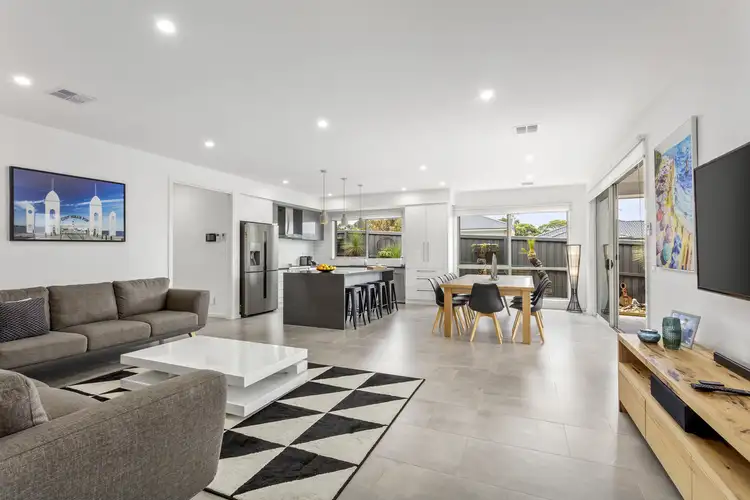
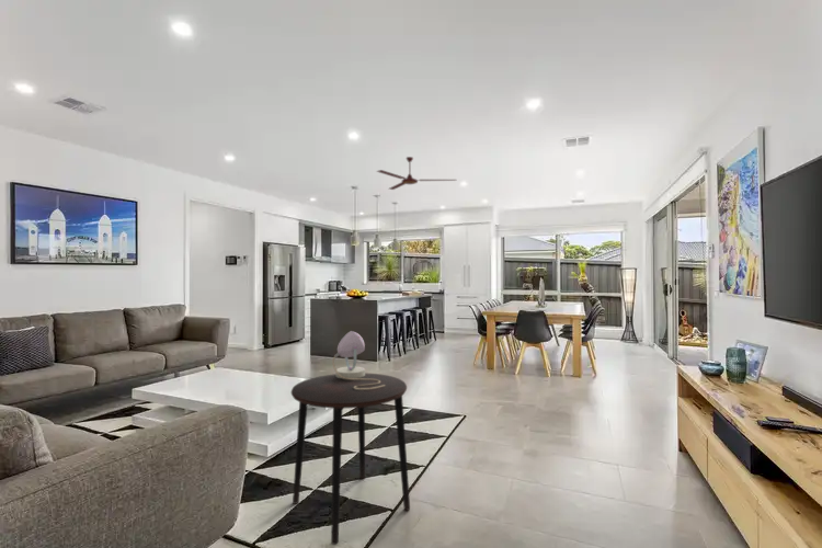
+ ceiling fan [375,156,457,191]
+ table lamp [331,330,385,390]
+ side table [290,372,411,546]
